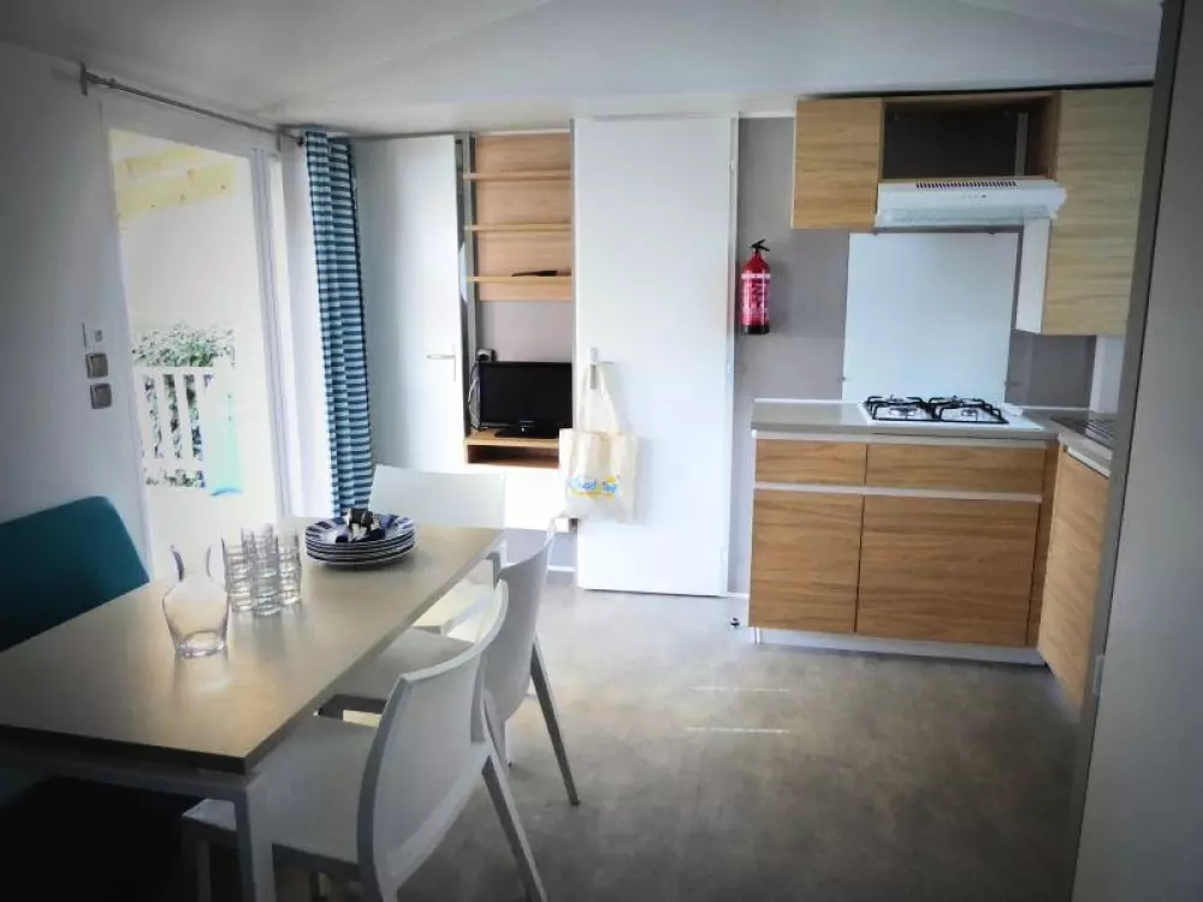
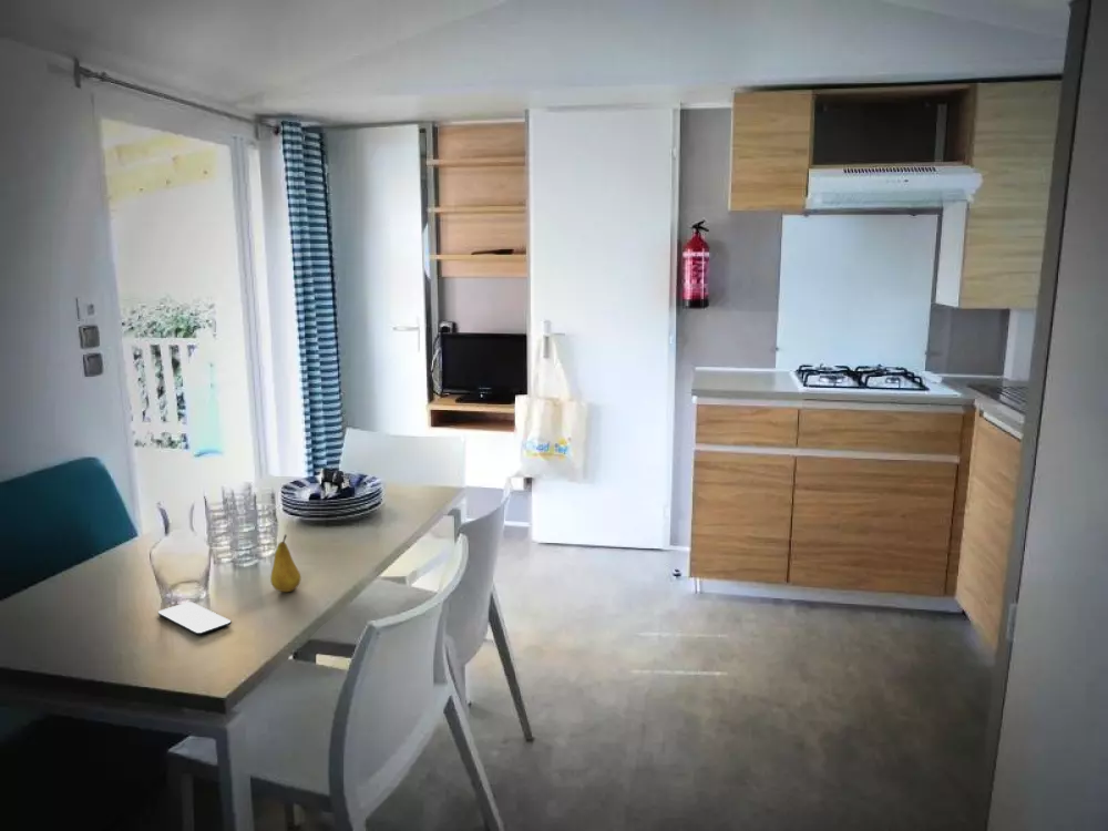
+ fruit [269,534,301,593]
+ smartphone [157,601,232,636]
